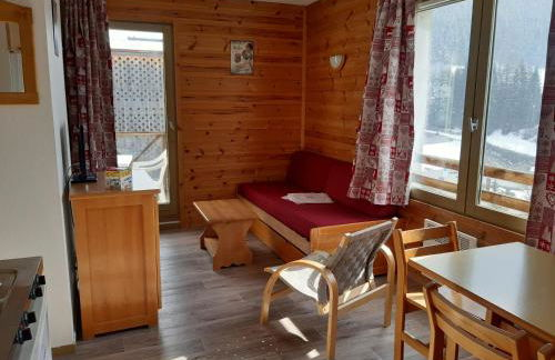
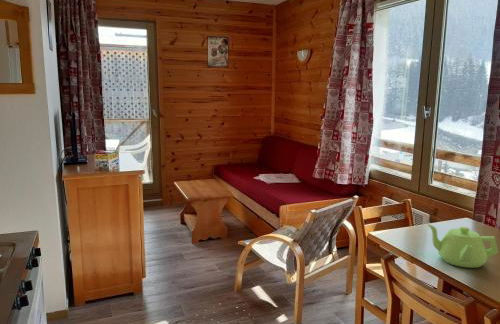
+ teapot [426,223,499,269]
